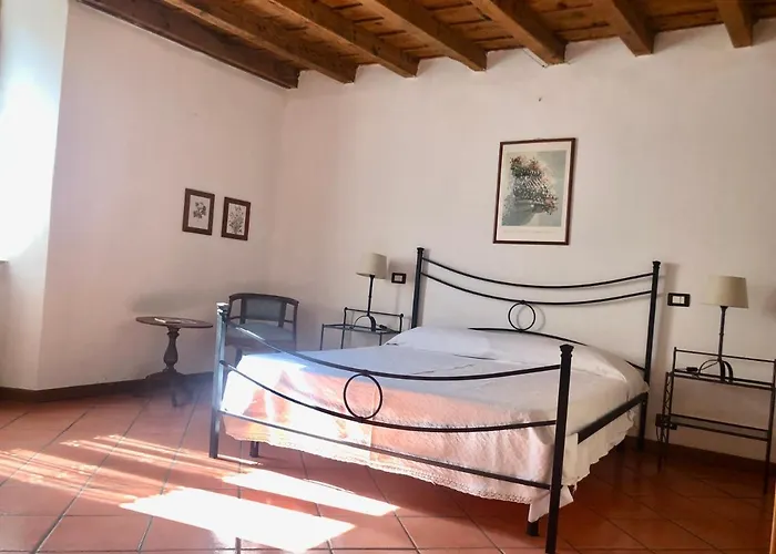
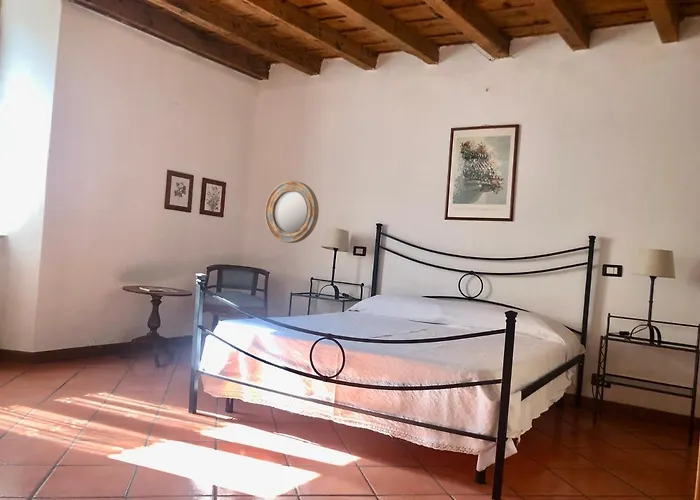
+ home mirror [264,180,320,244]
